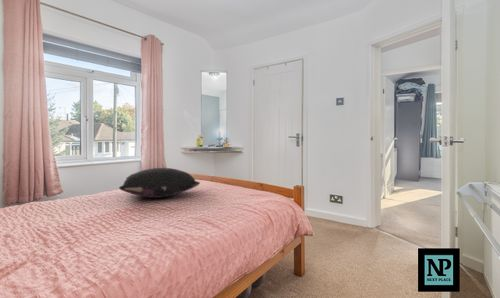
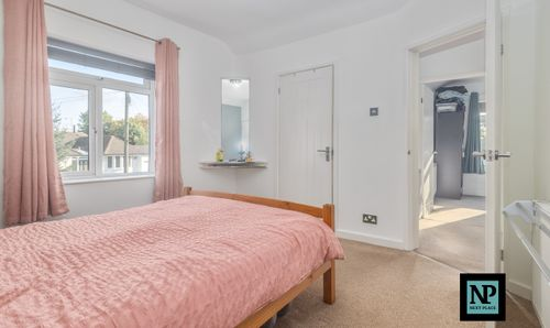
- pillow [118,167,201,199]
